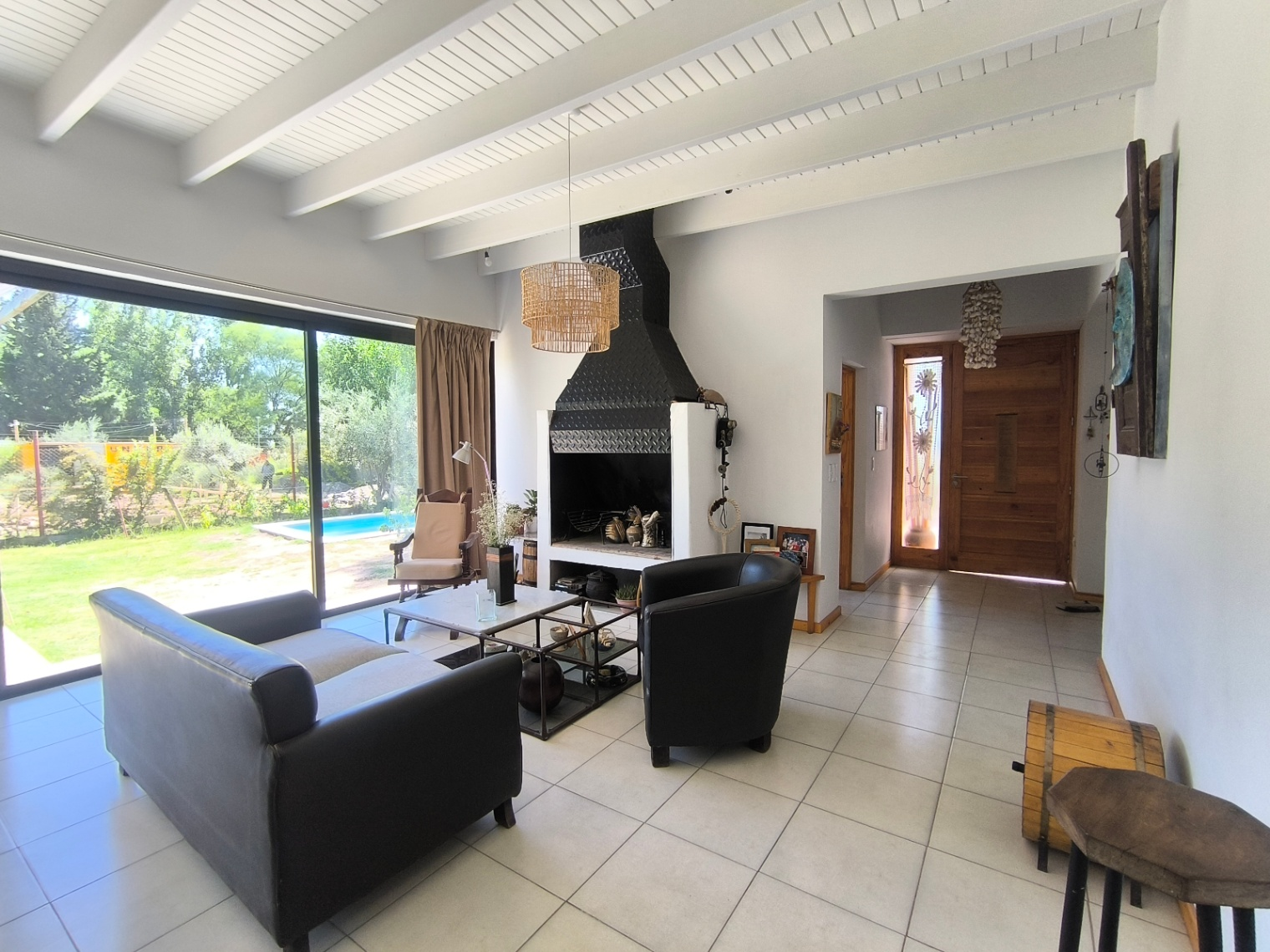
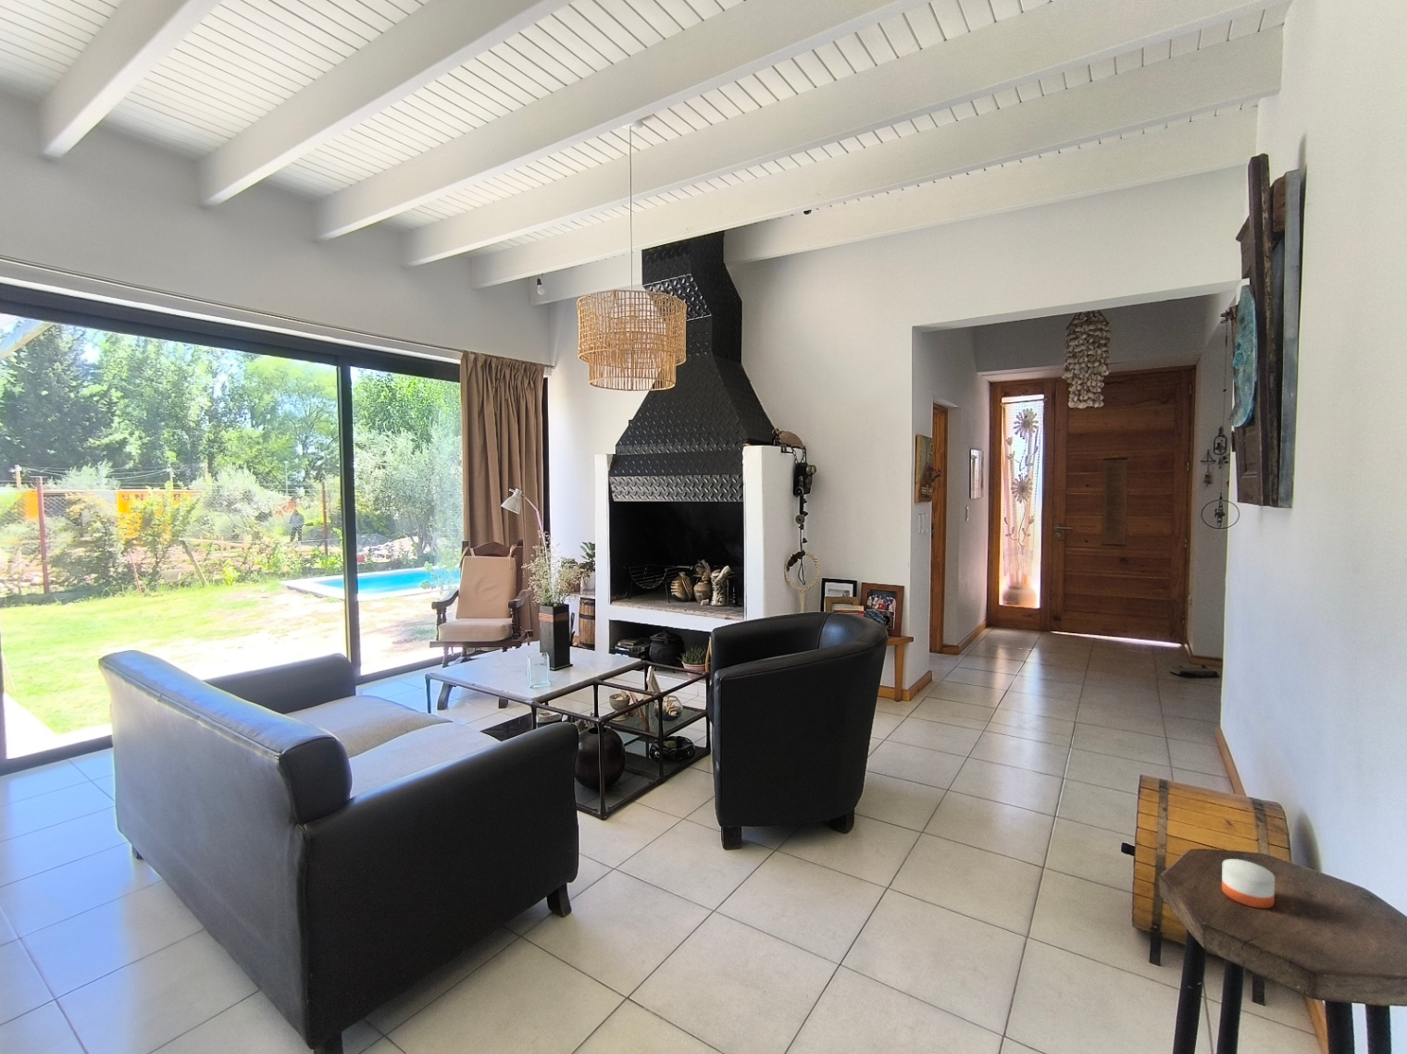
+ candle [1221,854,1276,909]
